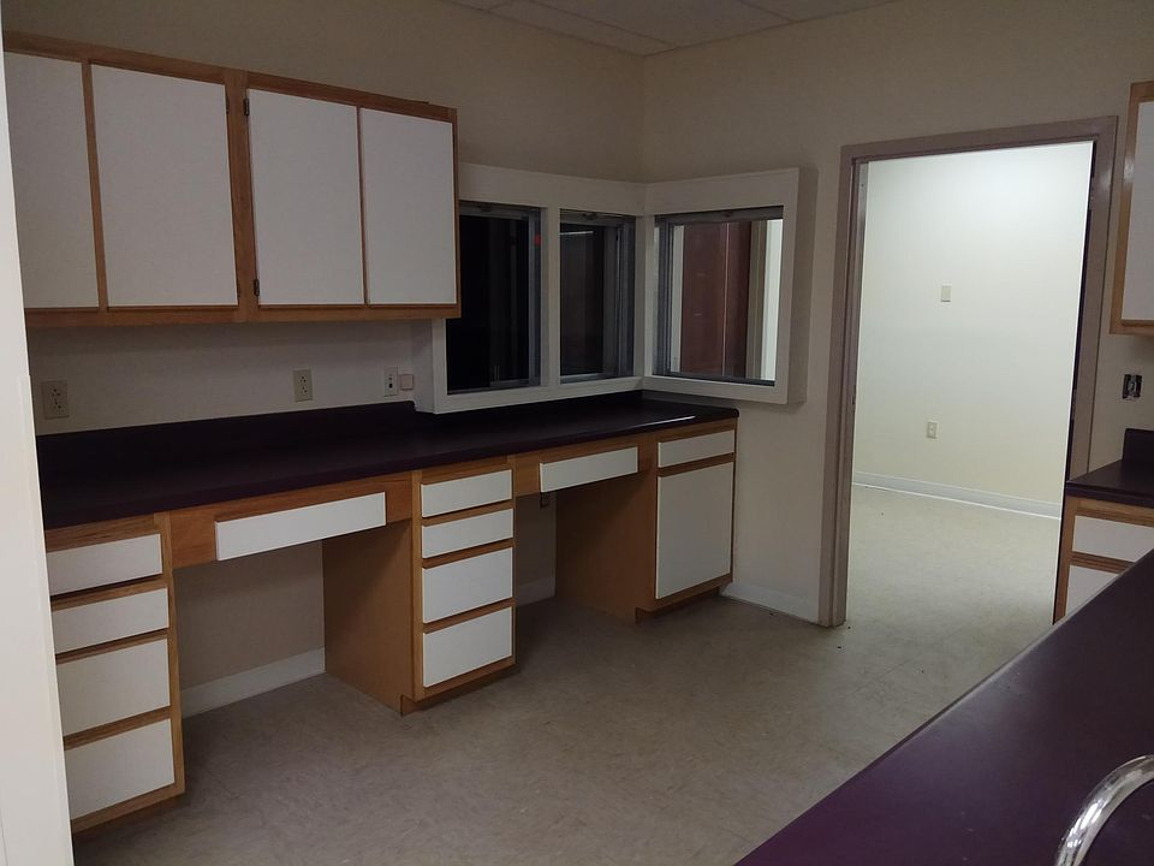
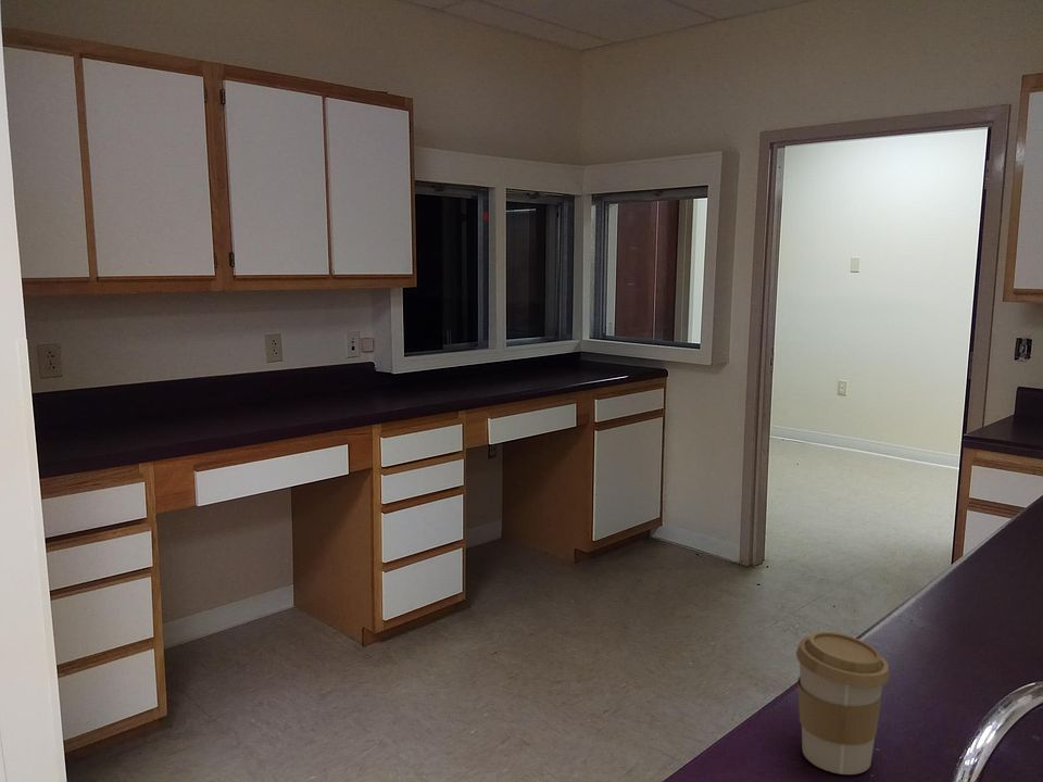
+ coffee cup [795,630,890,775]
